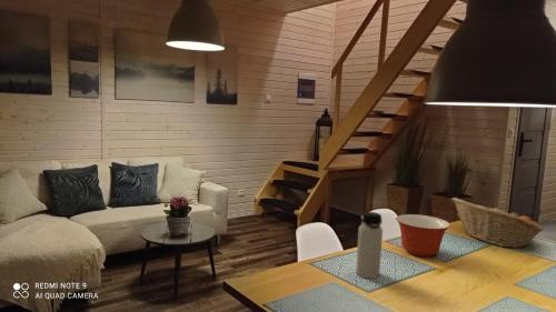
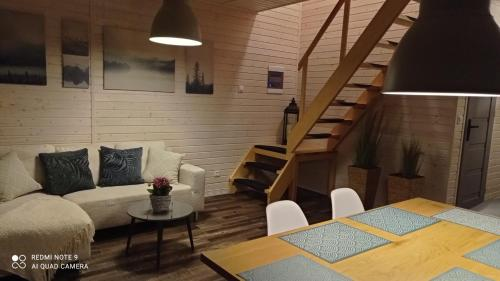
- water bottle [355,211,384,280]
- fruit basket [450,197,545,249]
- mixing bowl [395,213,451,258]
